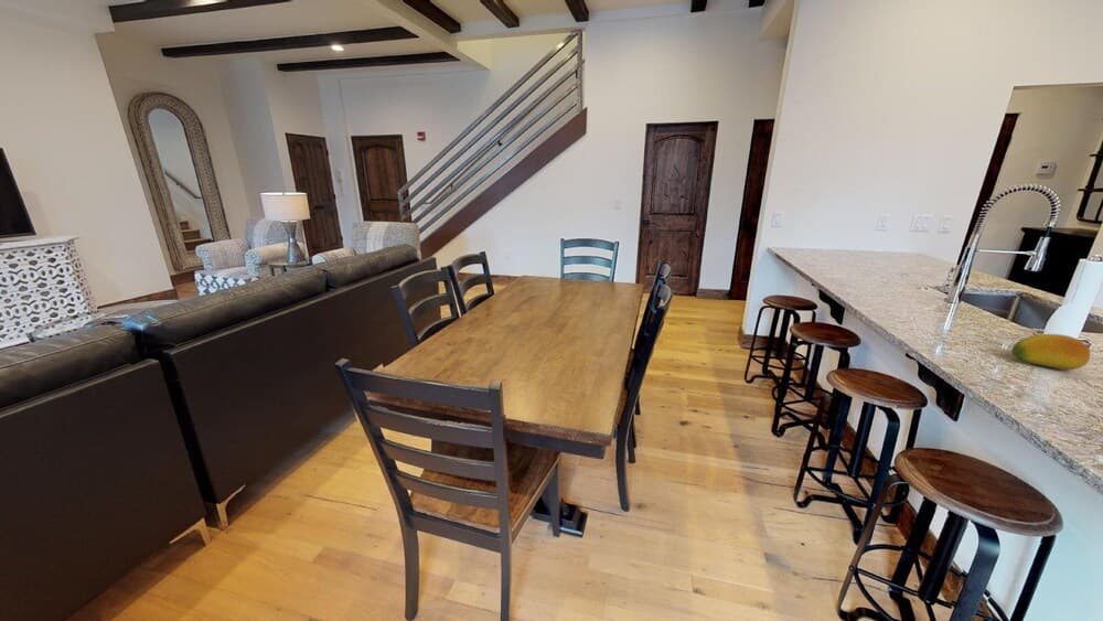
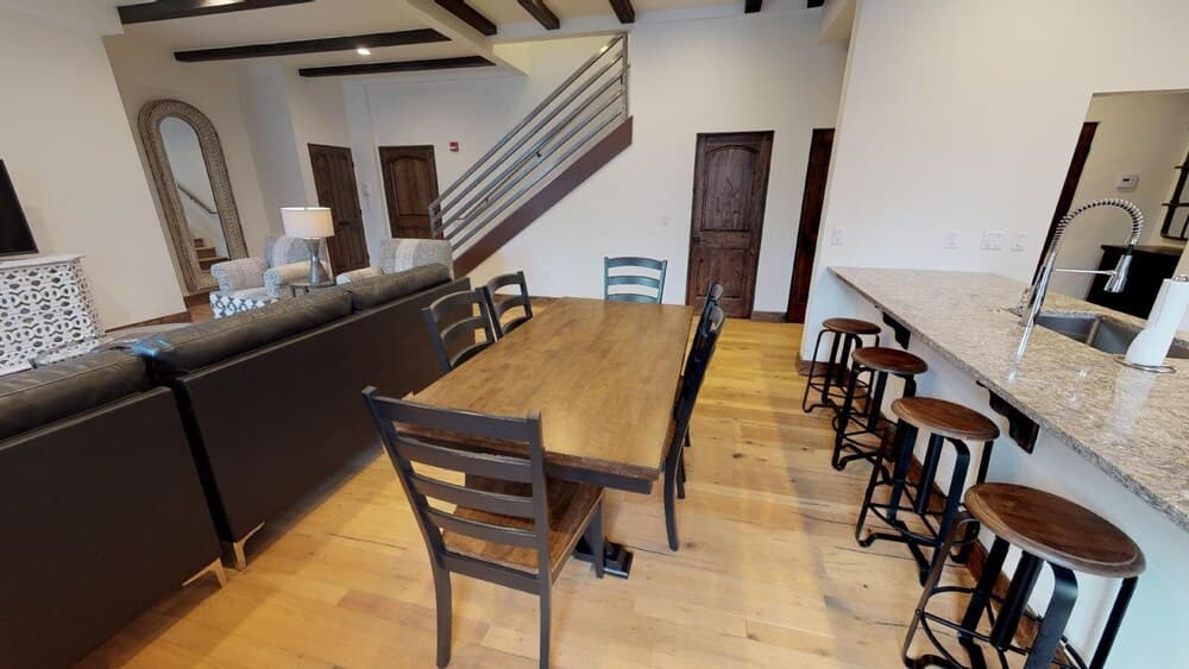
- fruit [1010,333,1091,371]
